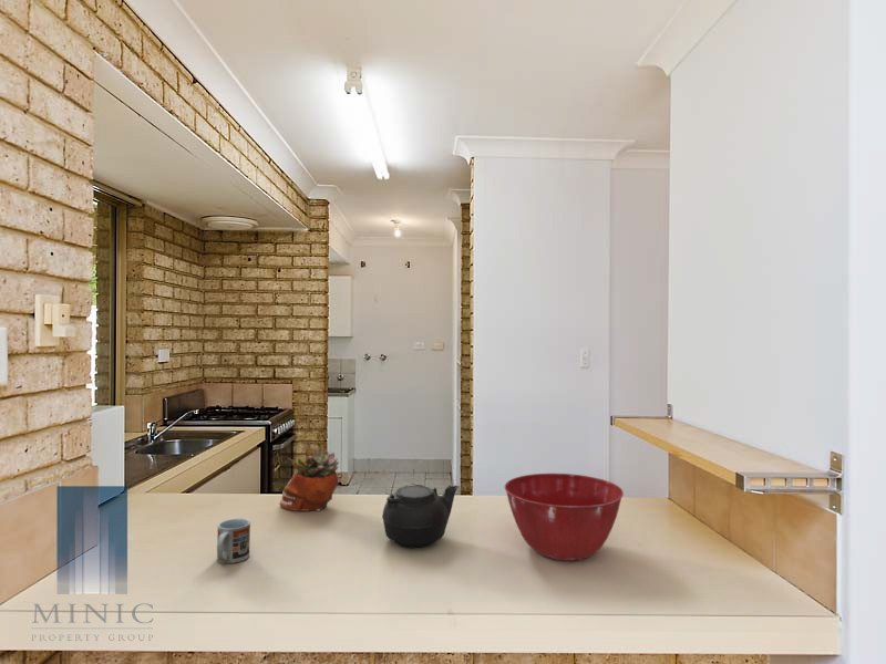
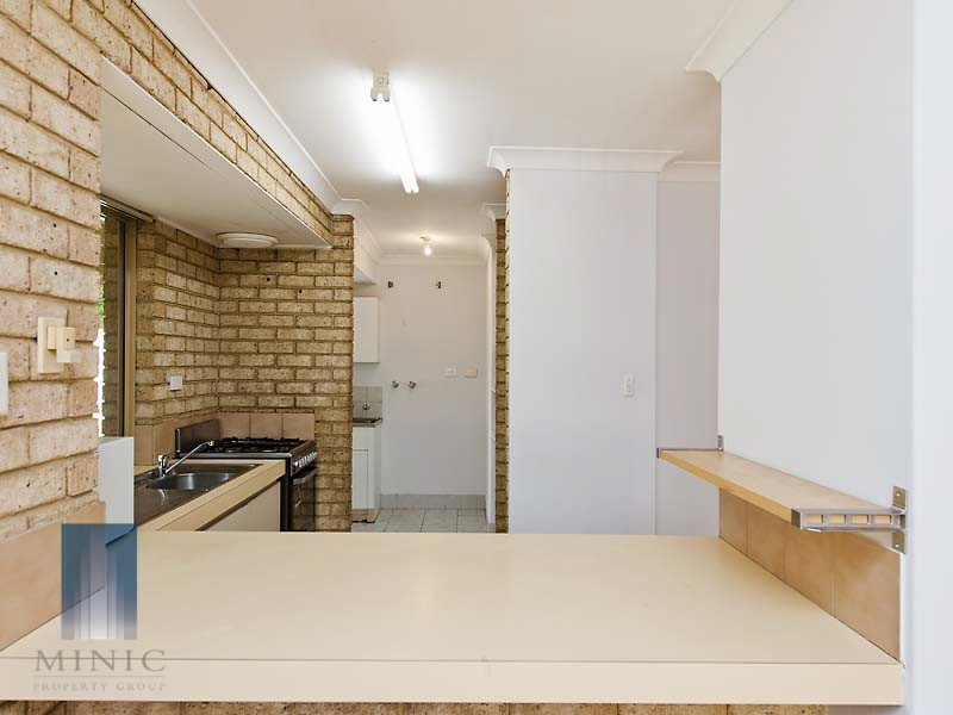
- succulent planter [278,448,340,512]
- cup [216,518,251,564]
- mixing bowl [504,473,625,562]
- teapot [381,484,460,549]
